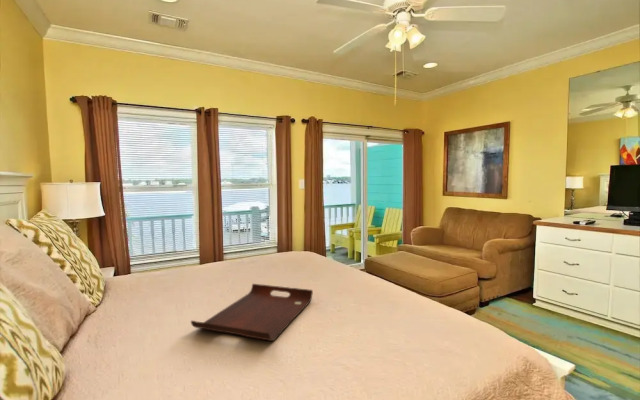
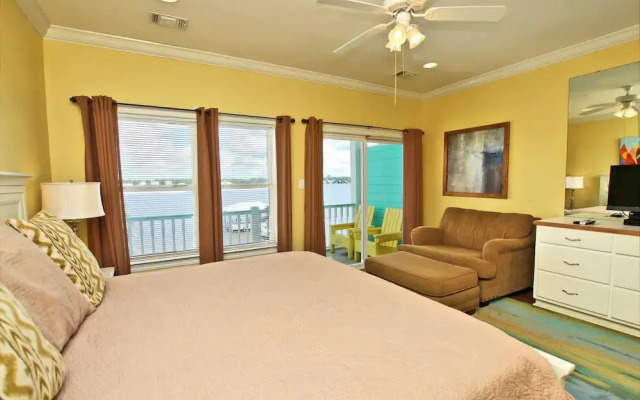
- serving tray [190,283,314,342]
